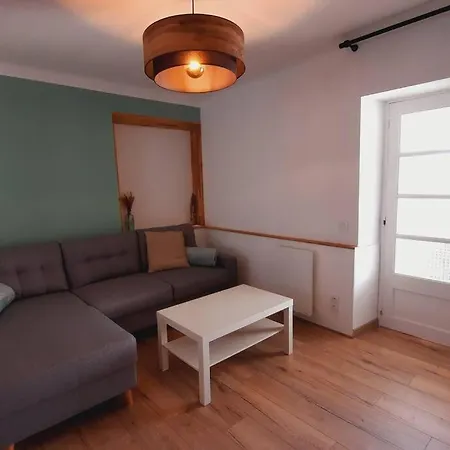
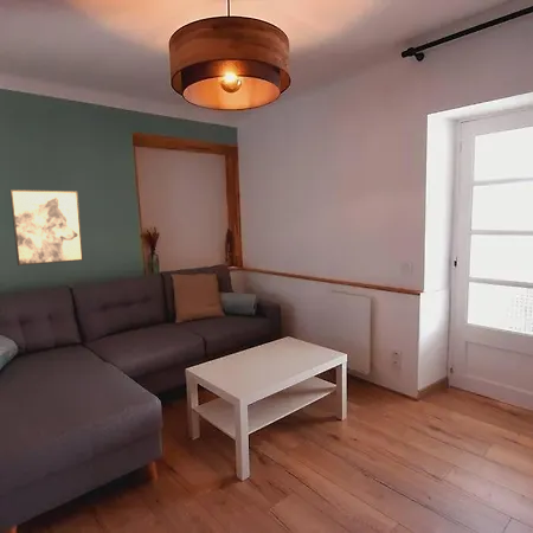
+ wall art [9,188,84,266]
